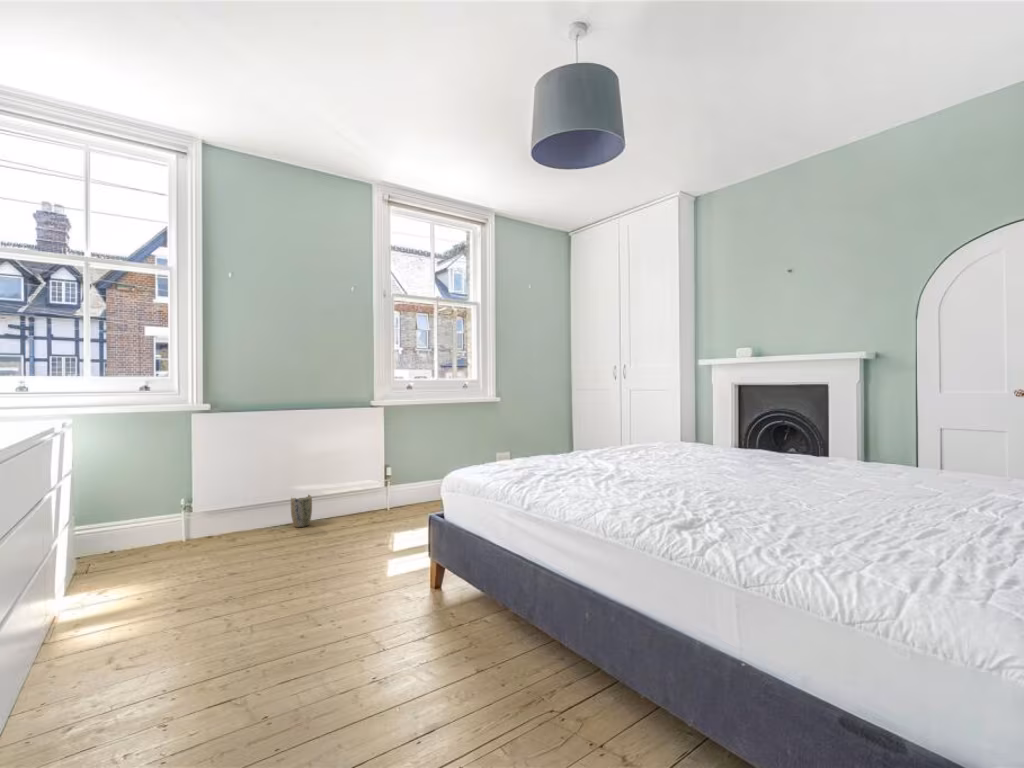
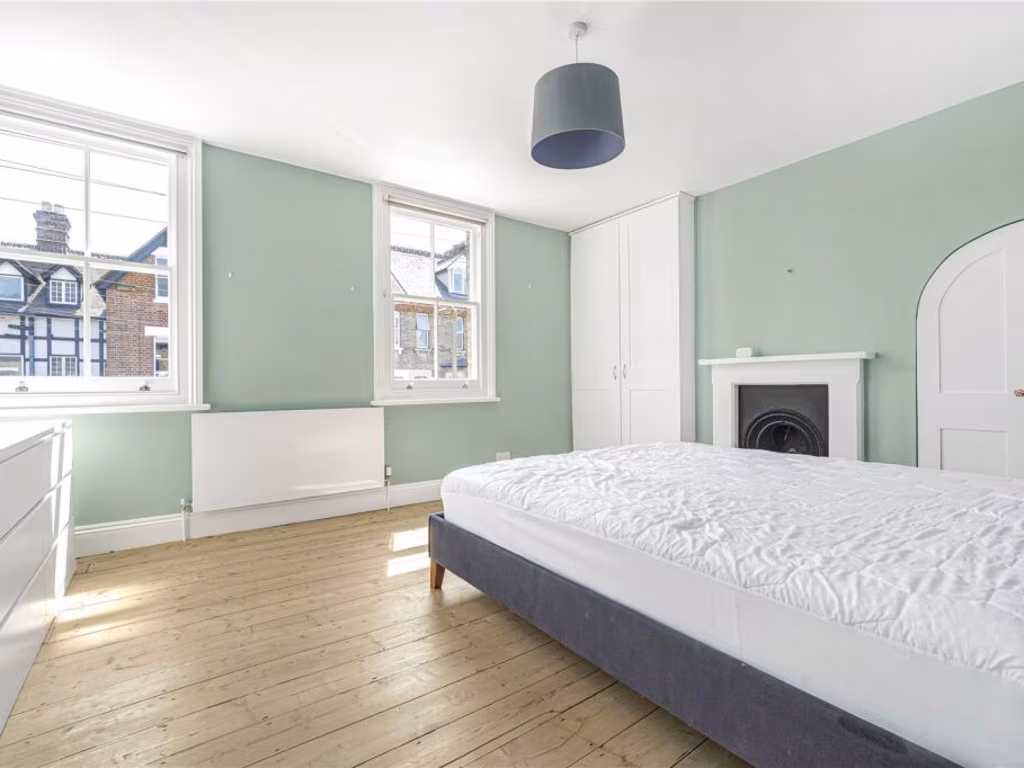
- plant pot [290,494,313,528]
